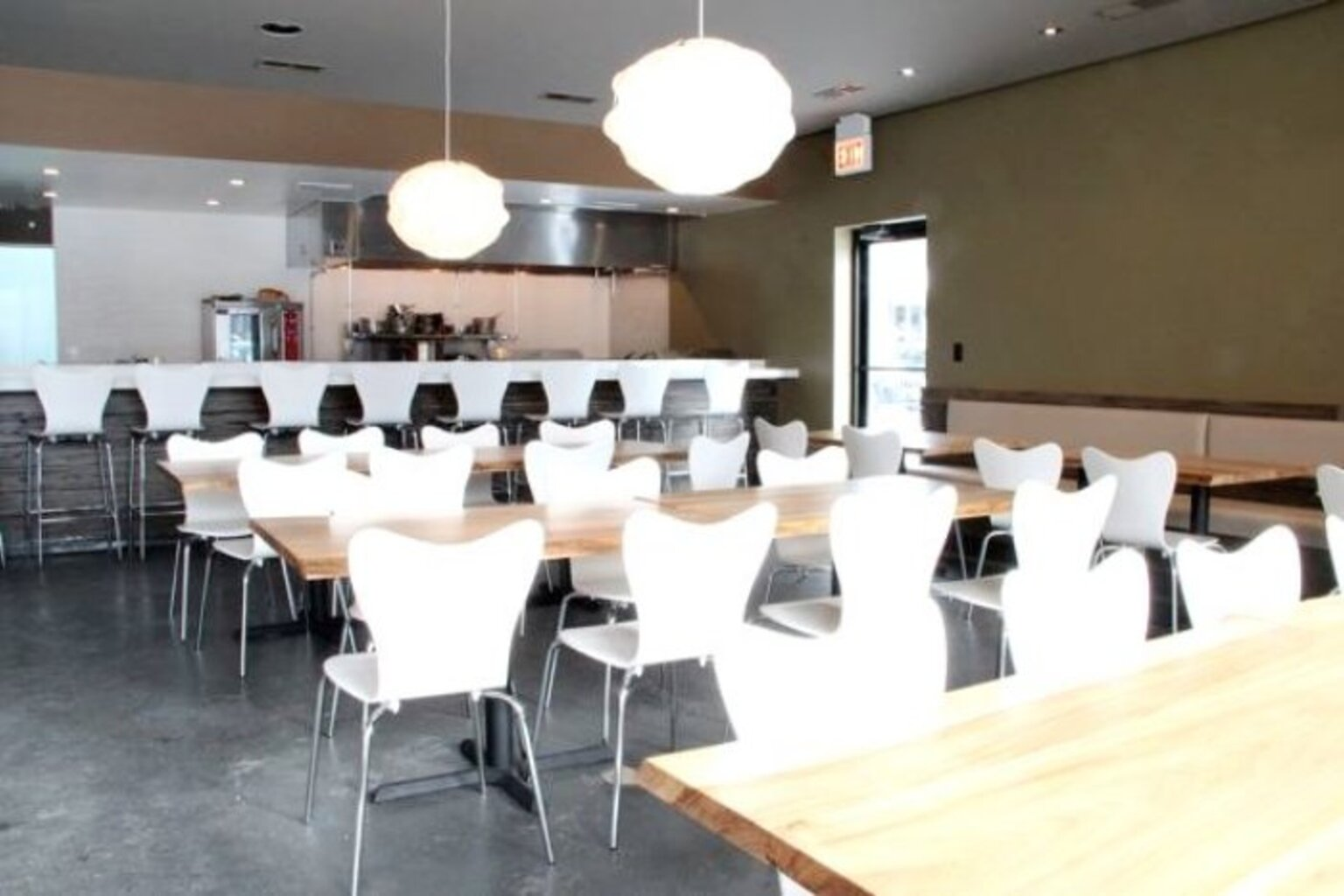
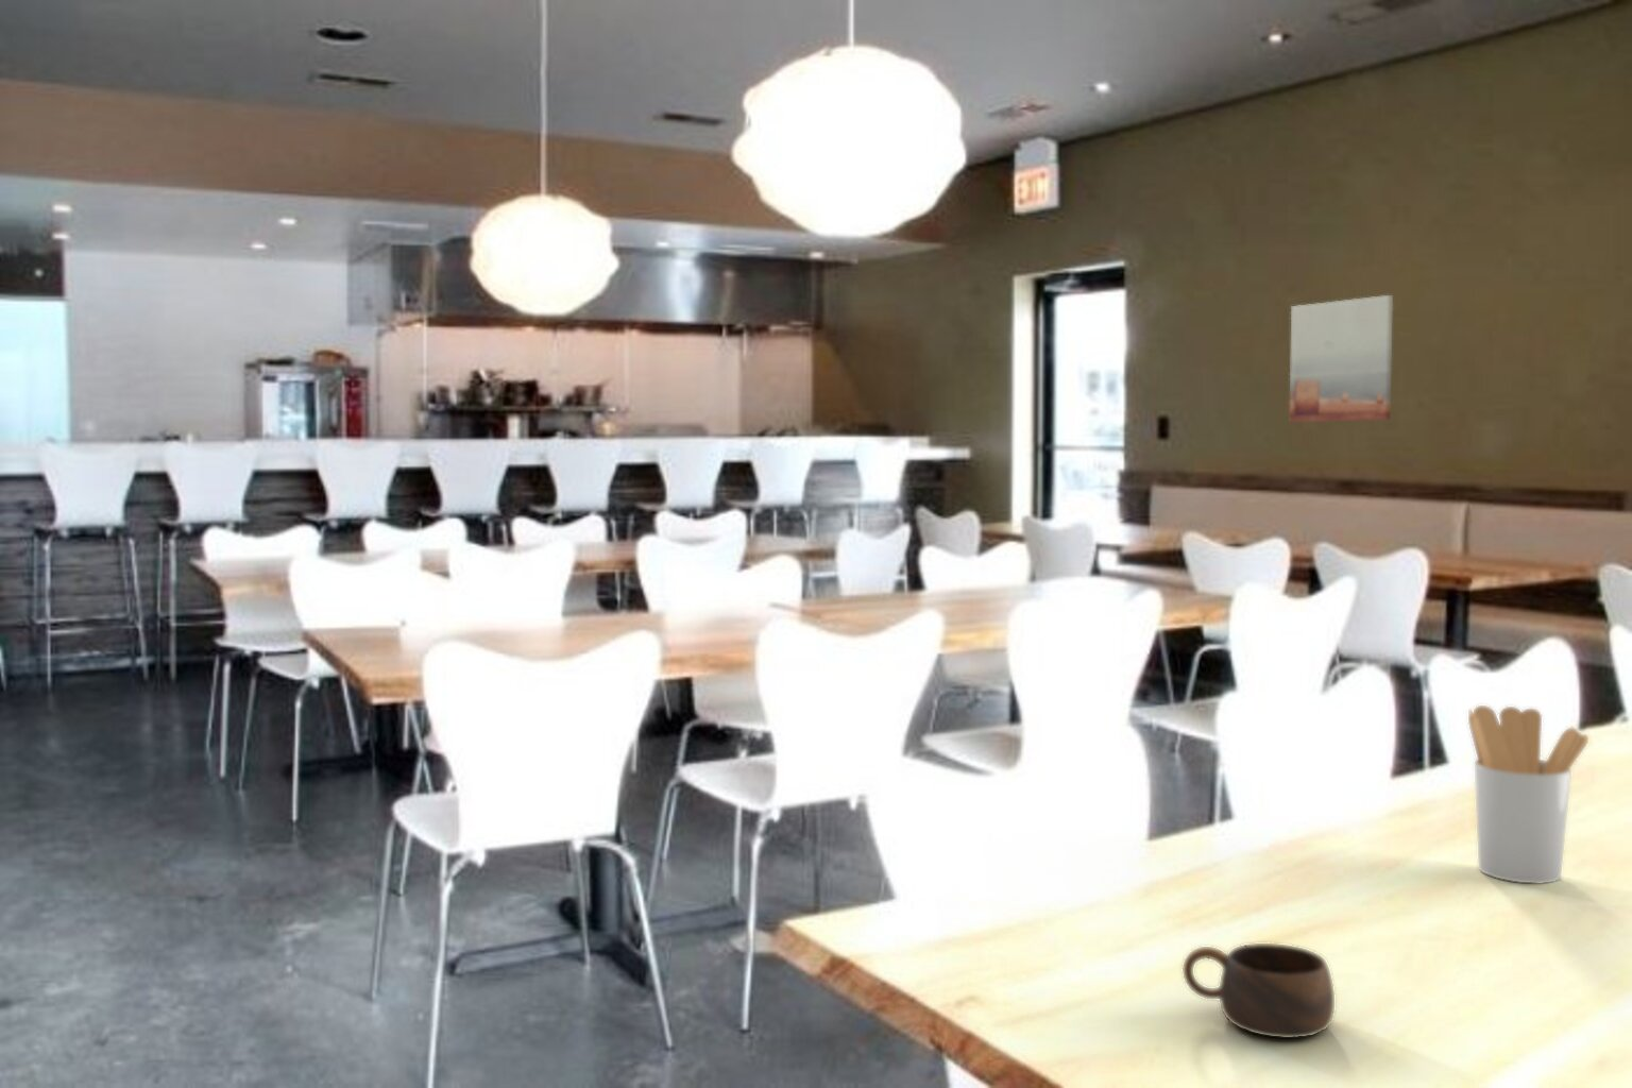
+ cup [1182,942,1336,1039]
+ utensil holder [1467,704,1589,885]
+ wall art [1288,294,1394,423]
